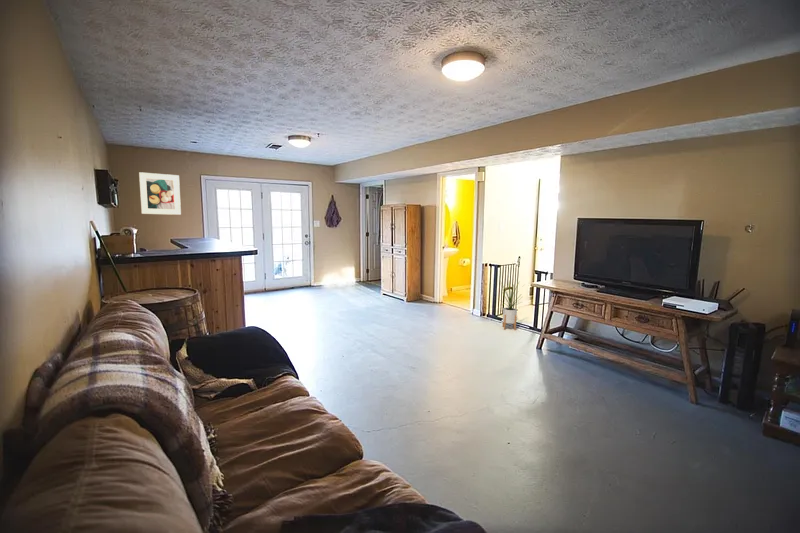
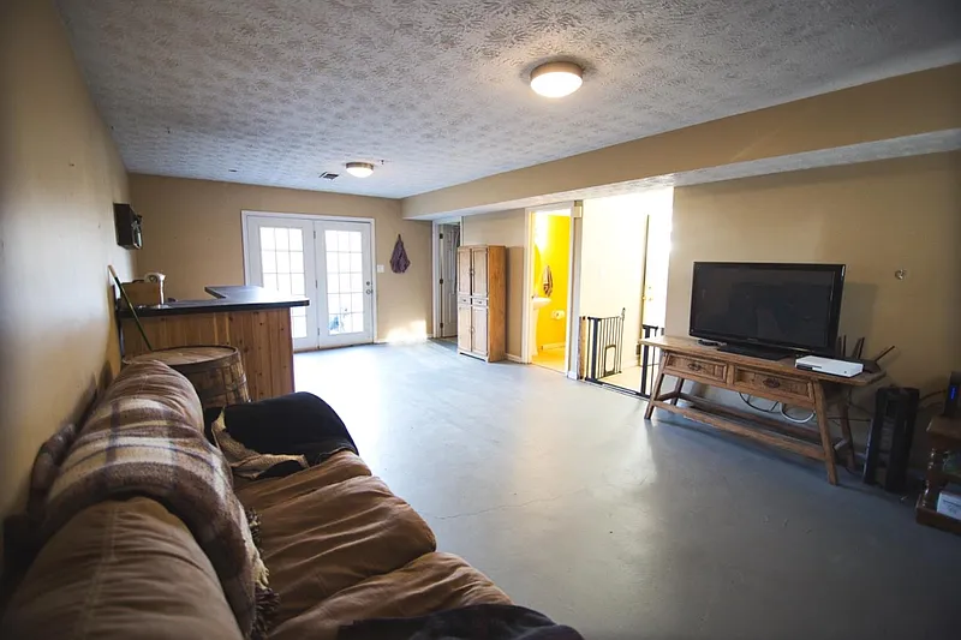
- house plant [495,276,526,331]
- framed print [138,171,182,216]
